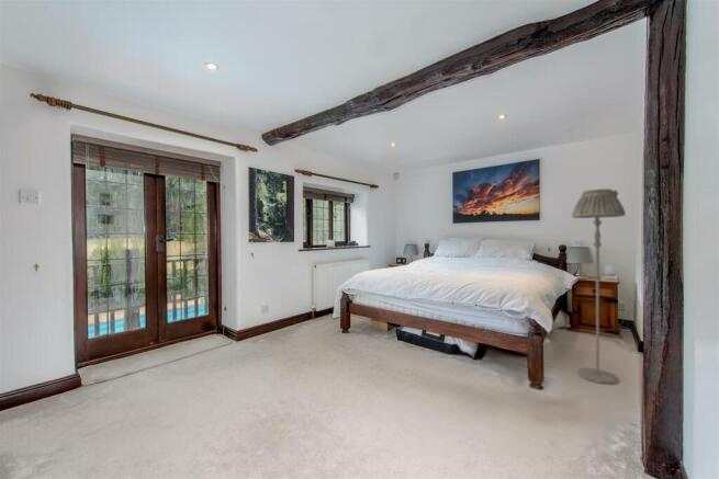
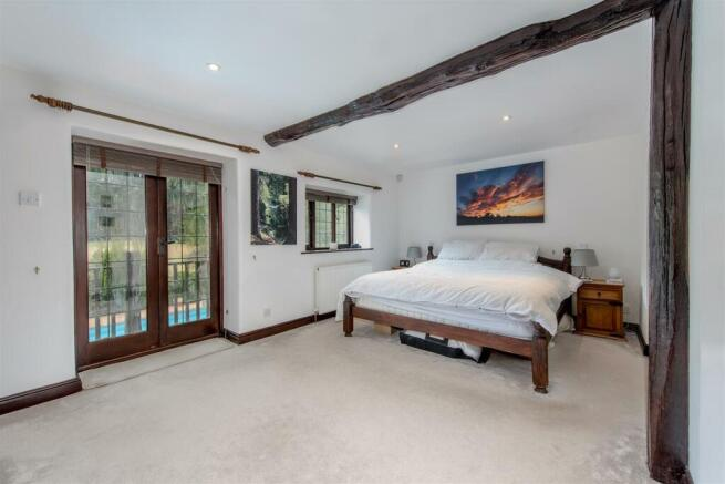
- floor lamp [571,187,627,386]
